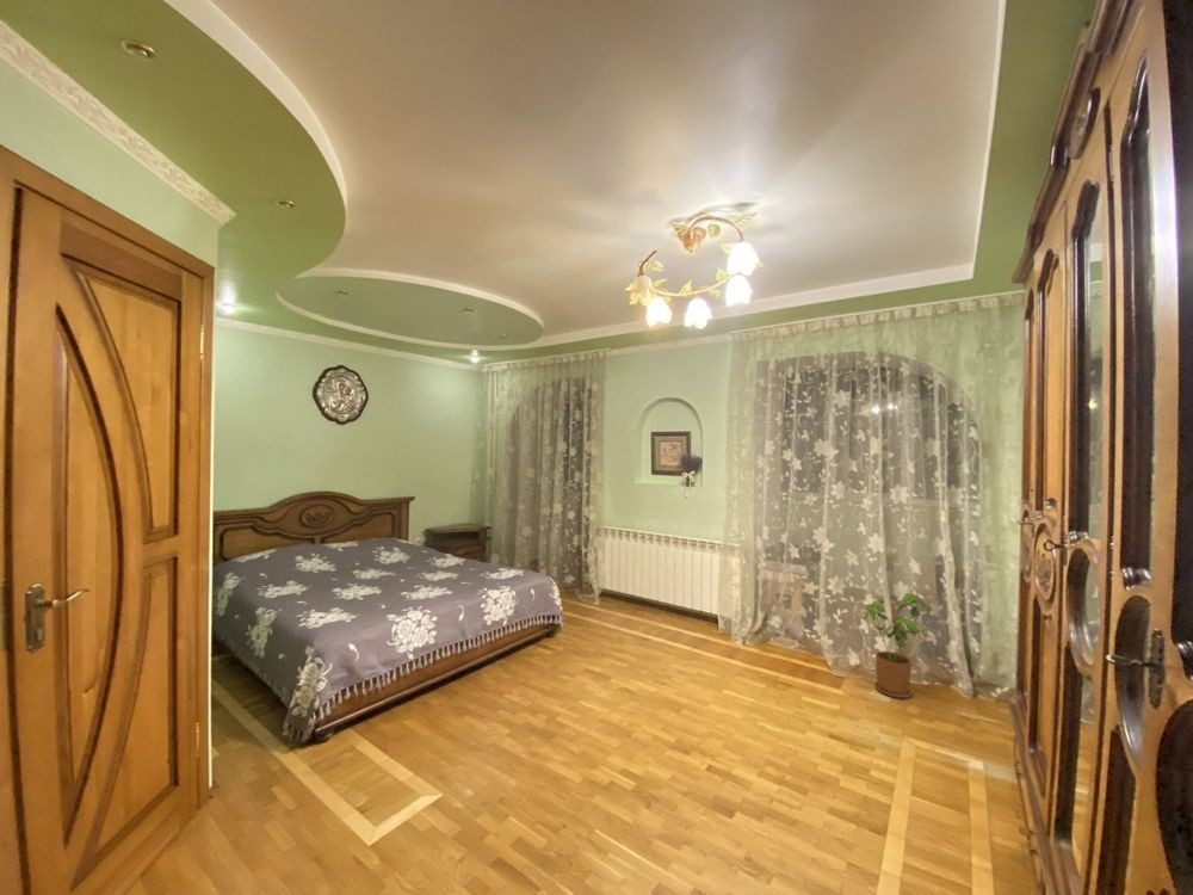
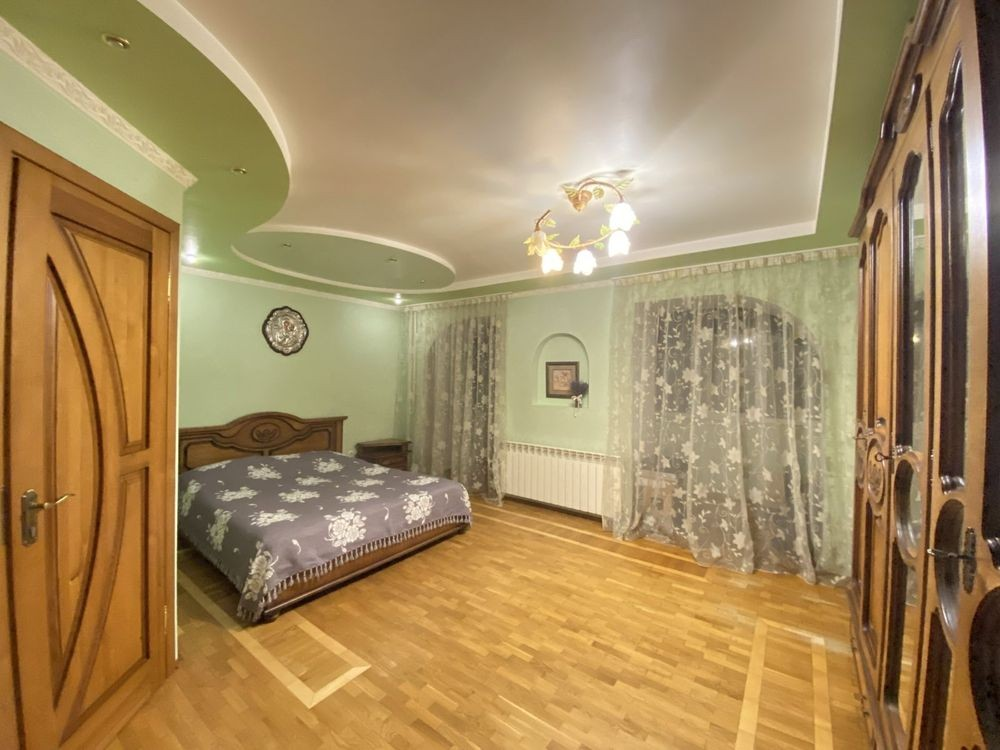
- house plant [864,592,934,699]
